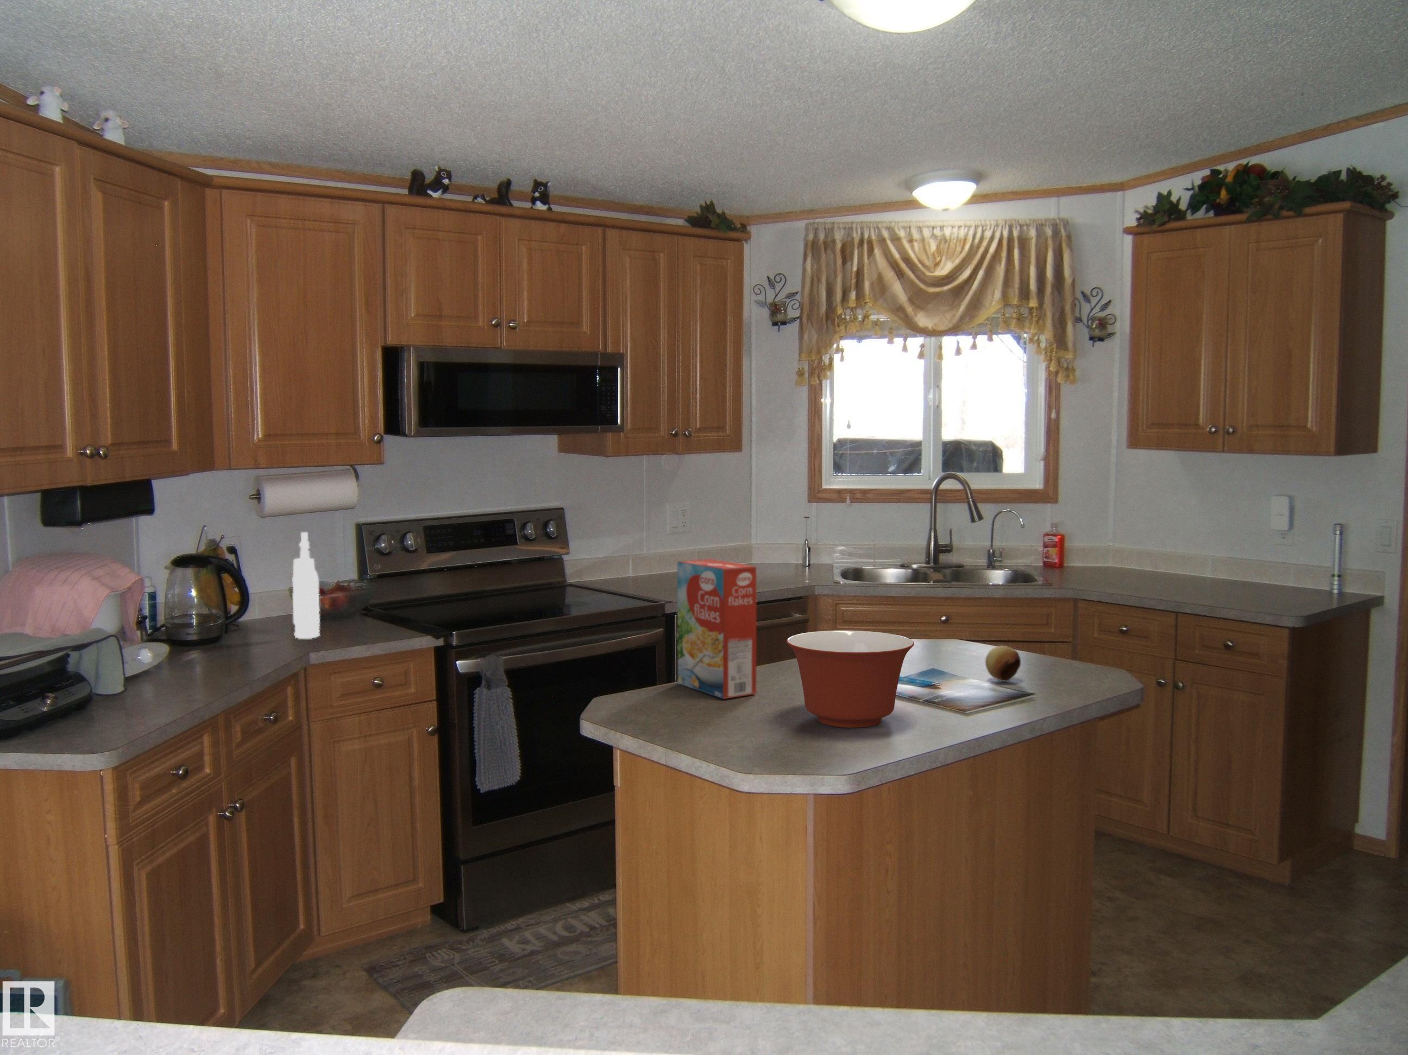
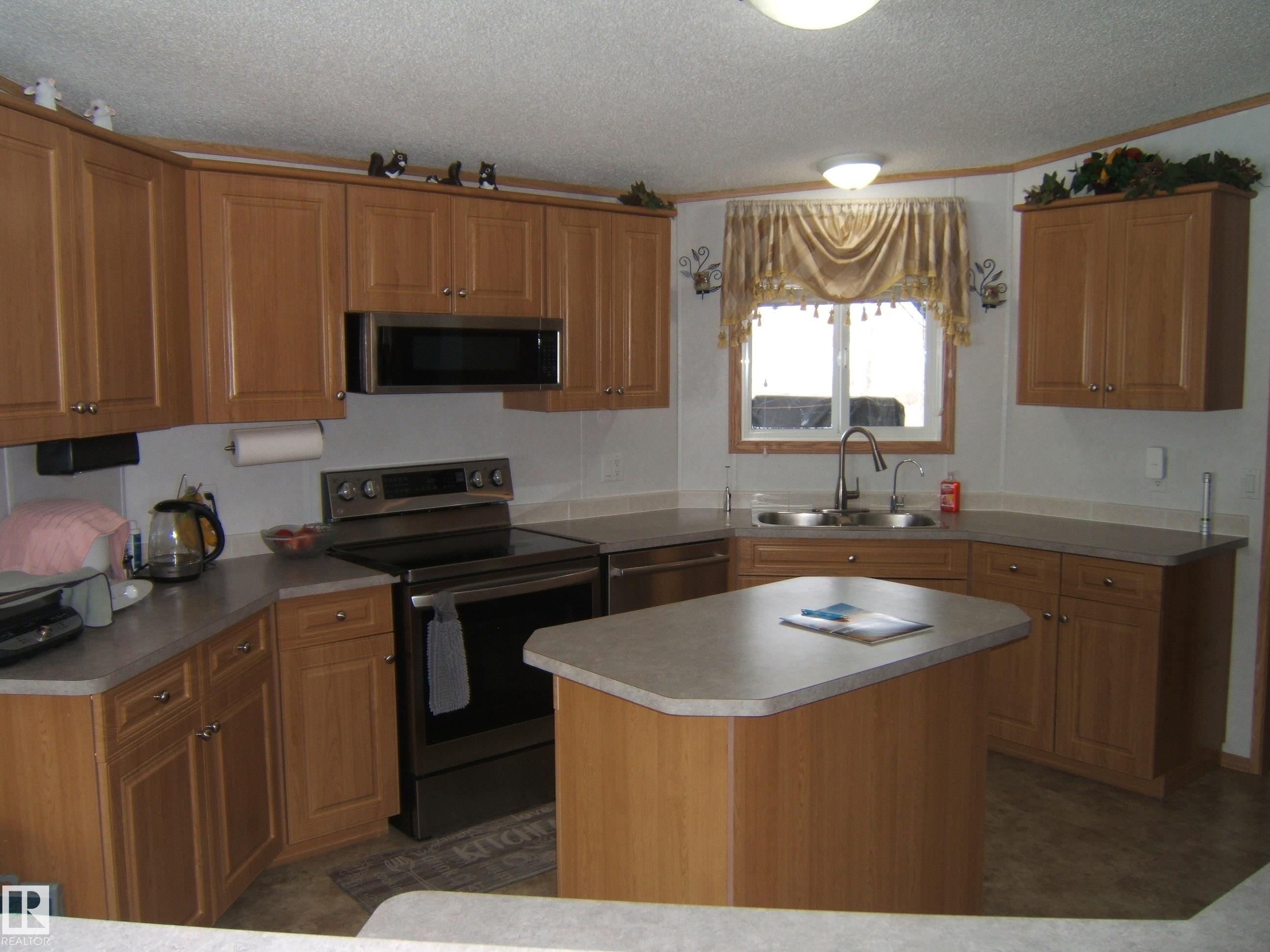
- cereal box [677,559,757,699]
- fruit [984,645,1021,683]
- mixing bowl [786,631,915,728]
- bottle [292,531,320,639]
